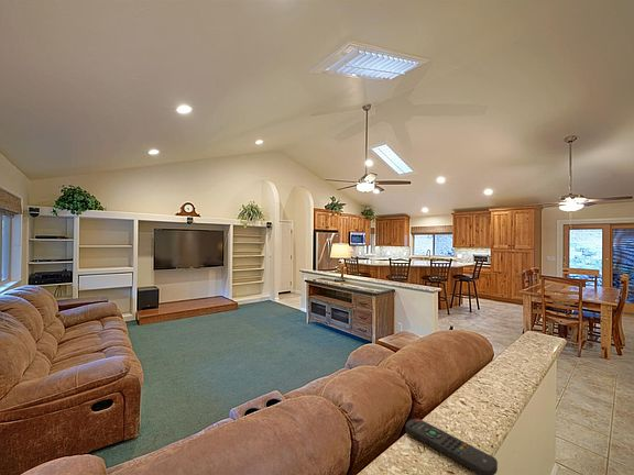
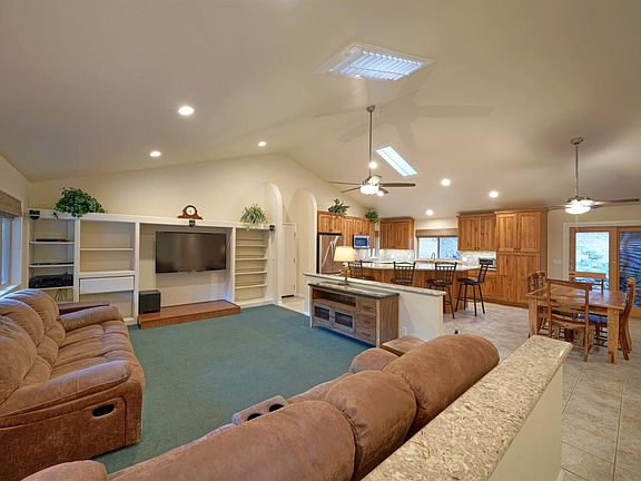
- remote control [405,418,499,475]
